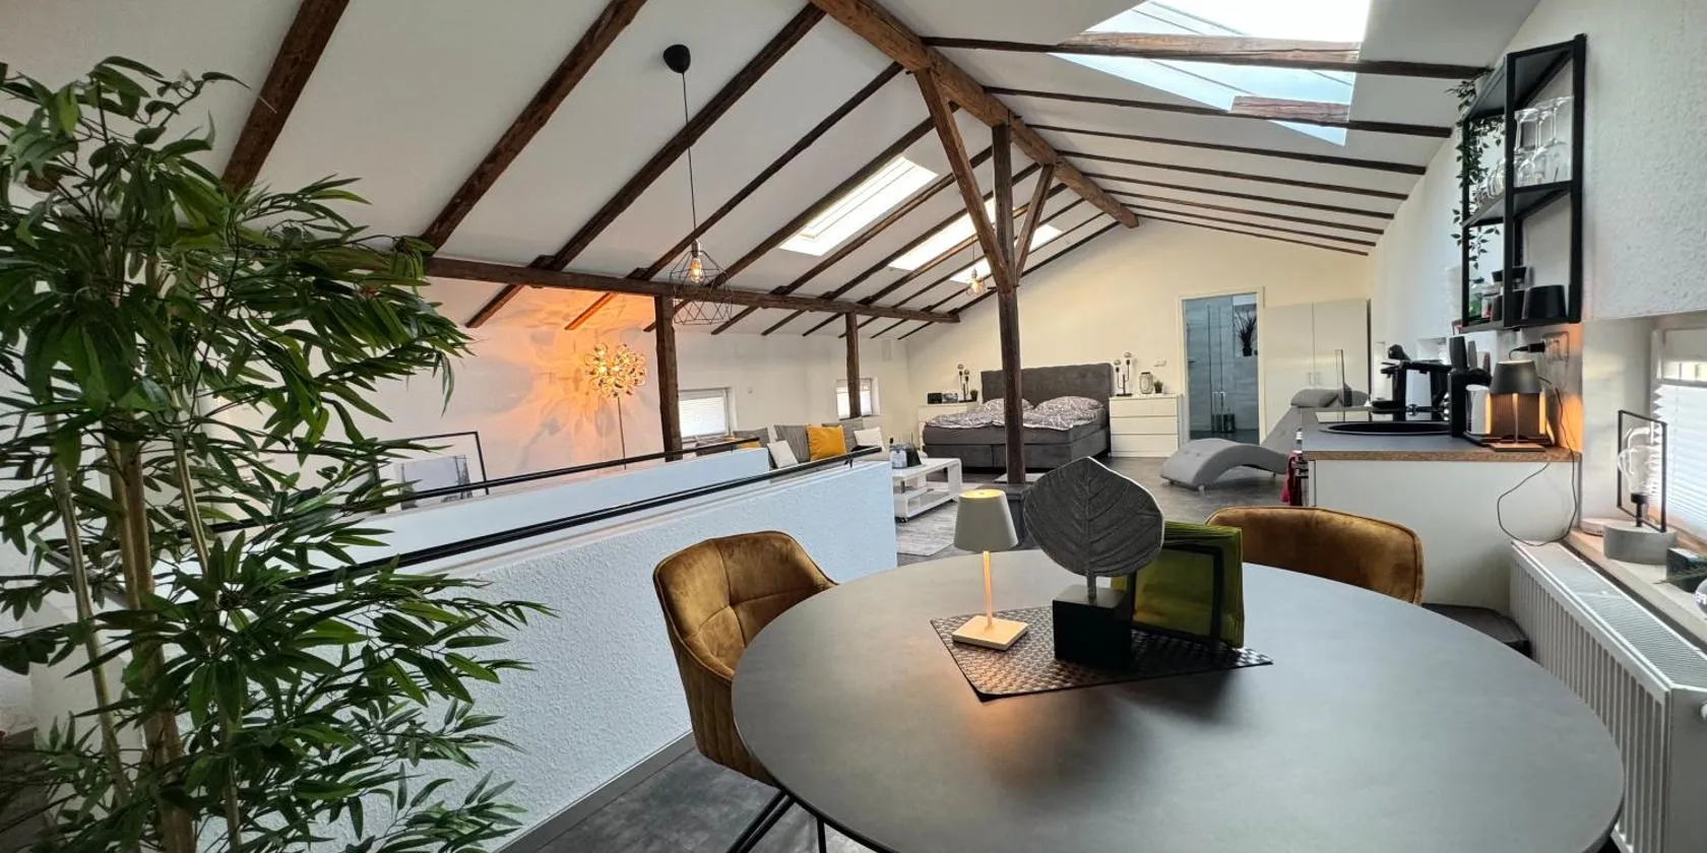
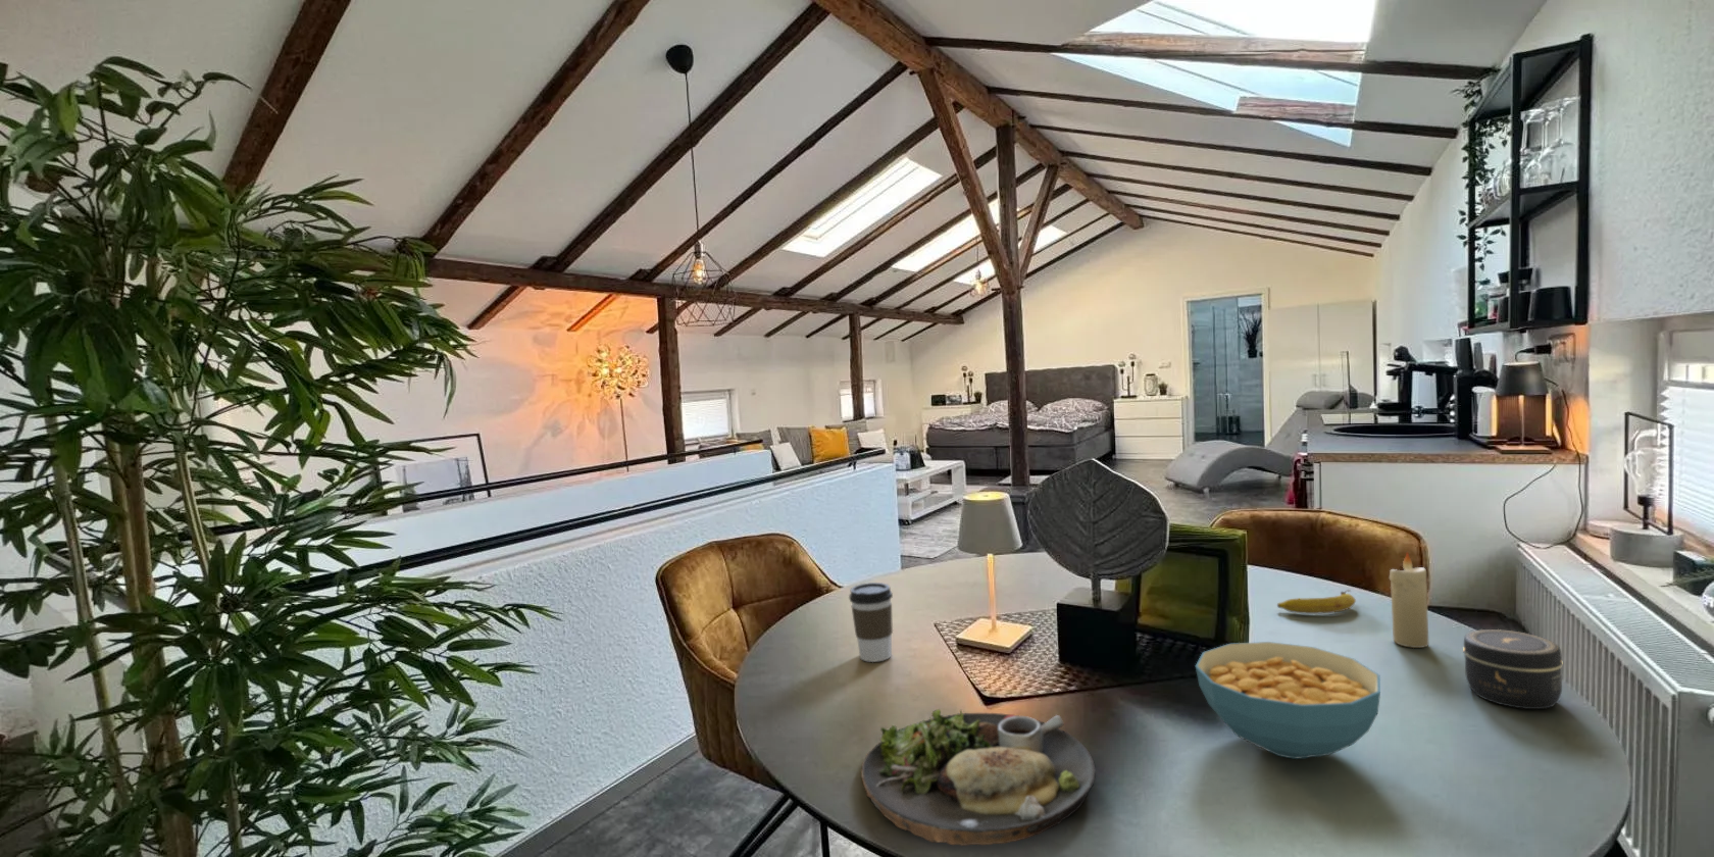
+ dinner plate [860,708,1096,847]
+ candle [1388,551,1430,649]
+ jar [1461,629,1563,711]
+ cereal bowl [1195,641,1382,760]
+ coffee cup [848,582,894,664]
+ banana [1277,589,1357,615]
